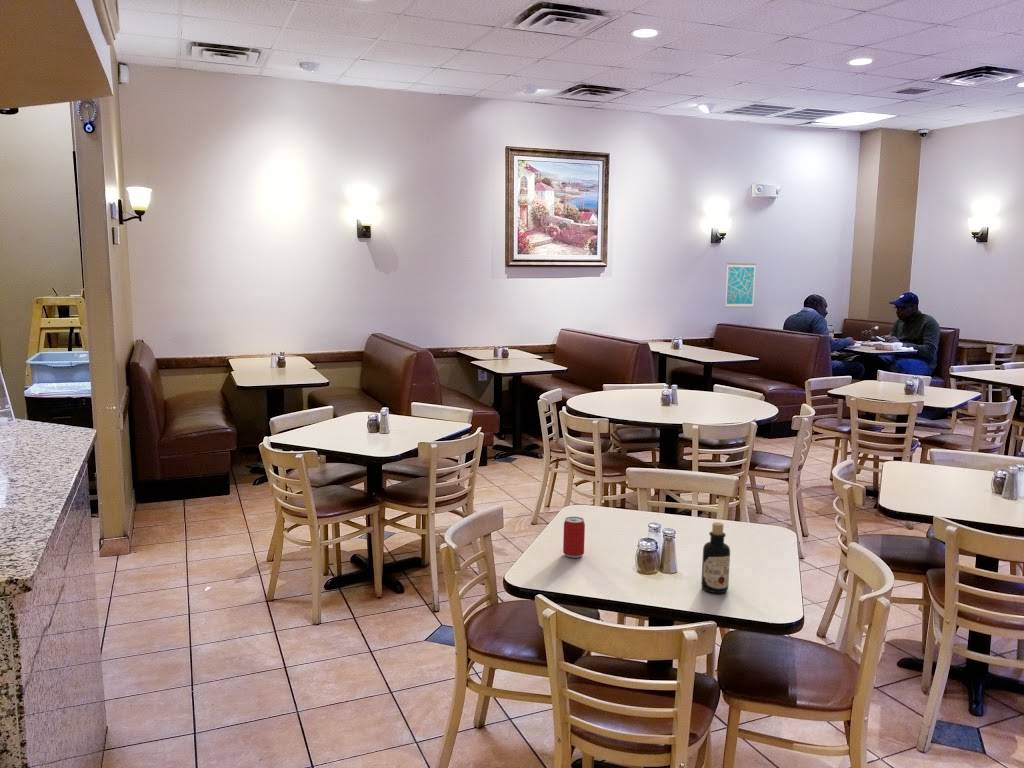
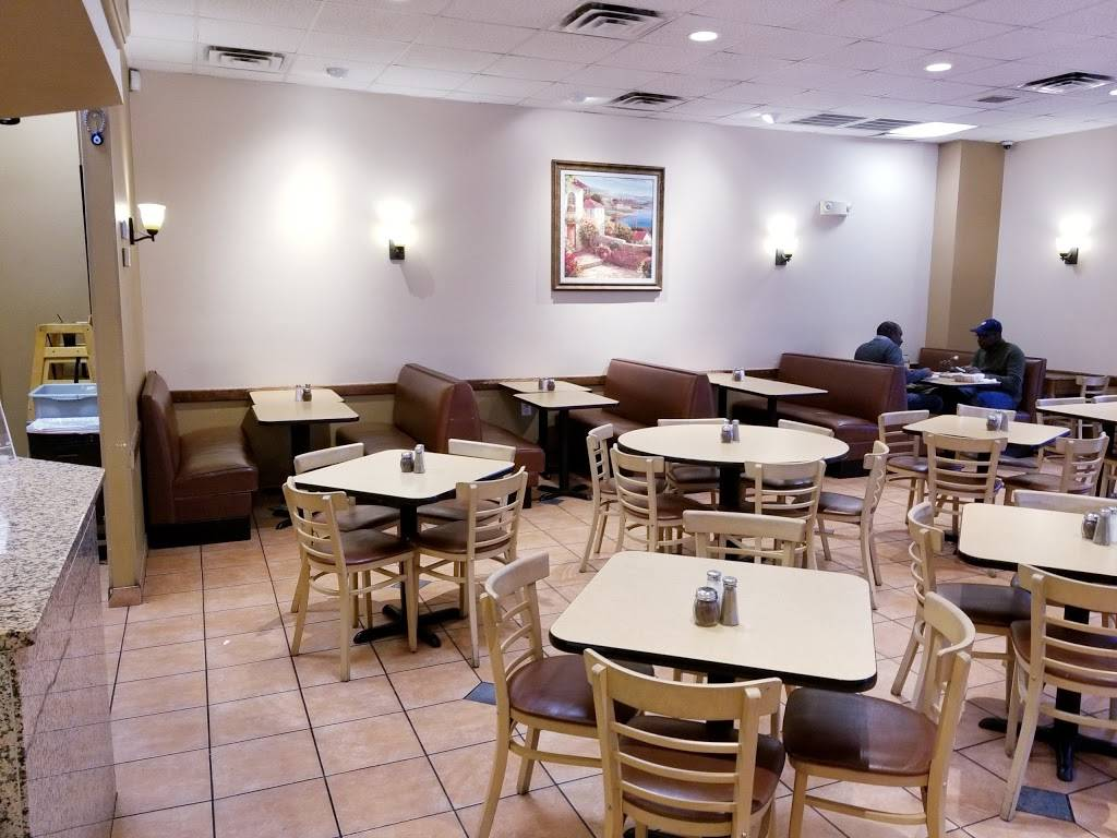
- wall art [724,262,757,308]
- beer can [562,516,586,559]
- bottle [700,521,731,594]
